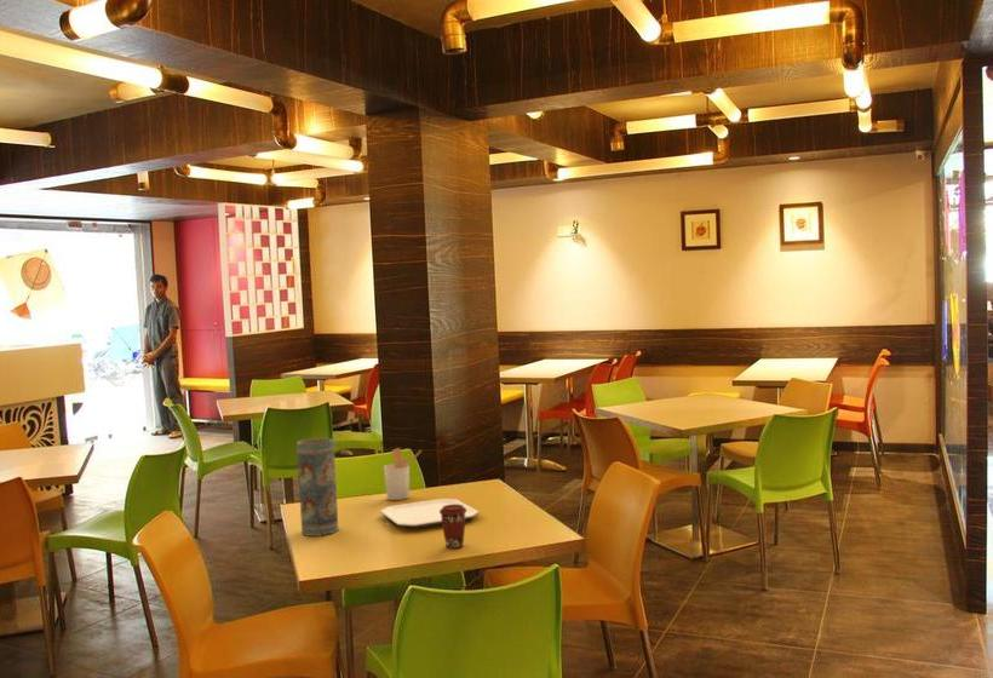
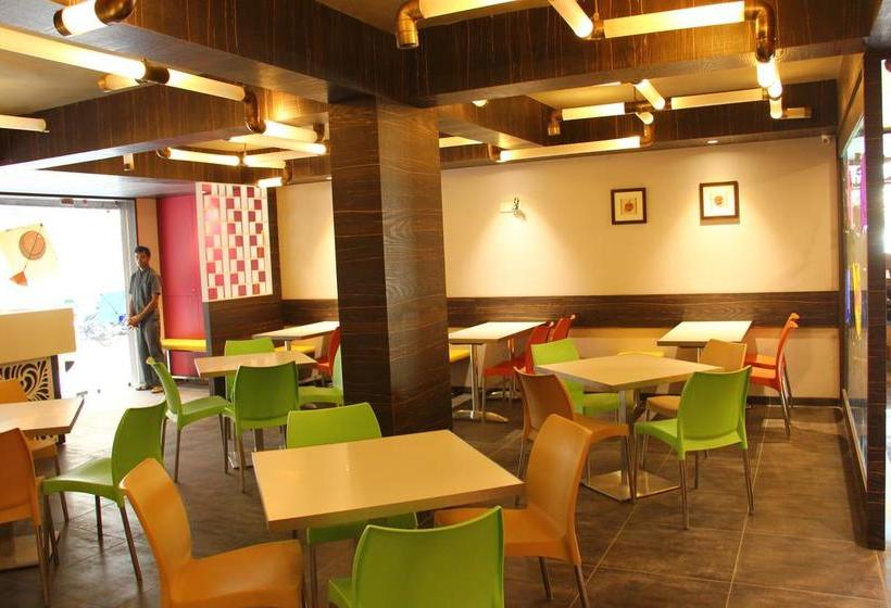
- plate [379,498,480,529]
- coffee cup [440,505,466,550]
- utensil holder [383,447,423,501]
- vase [295,437,339,538]
